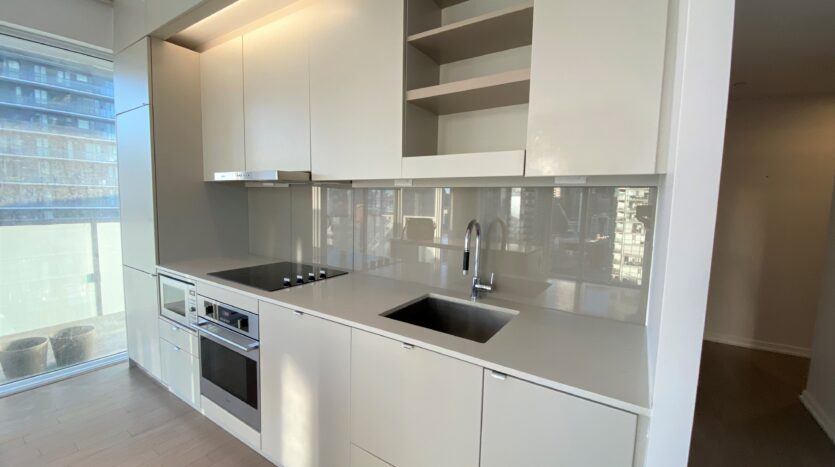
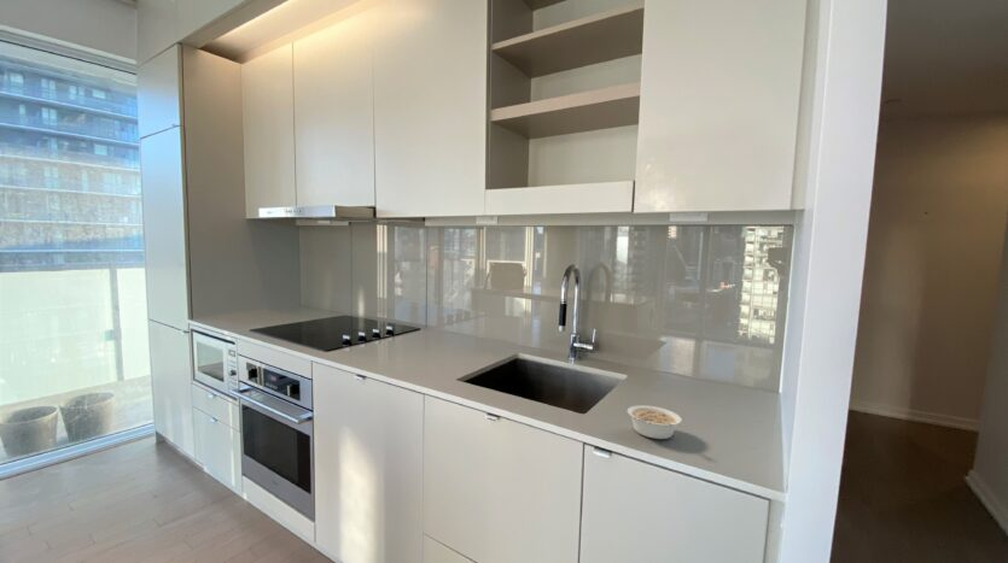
+ legume [627,404,683,440]
